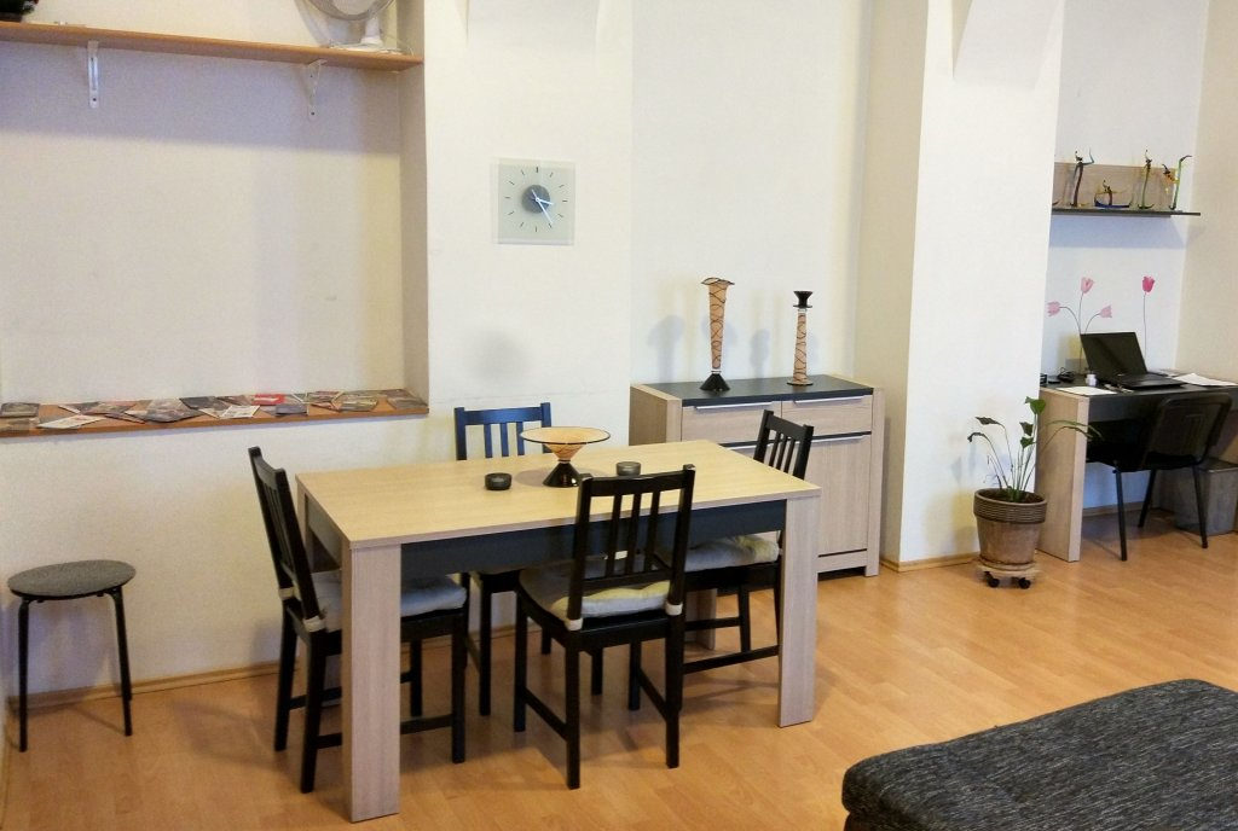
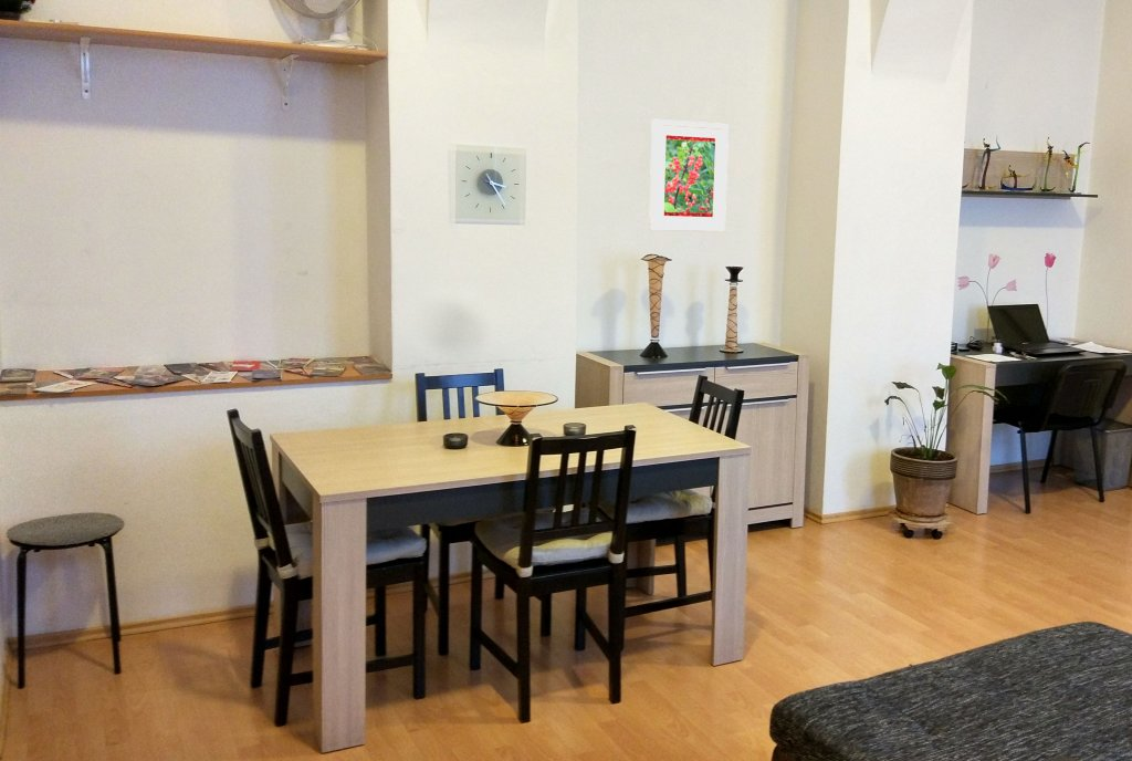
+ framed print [648,118,730,232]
